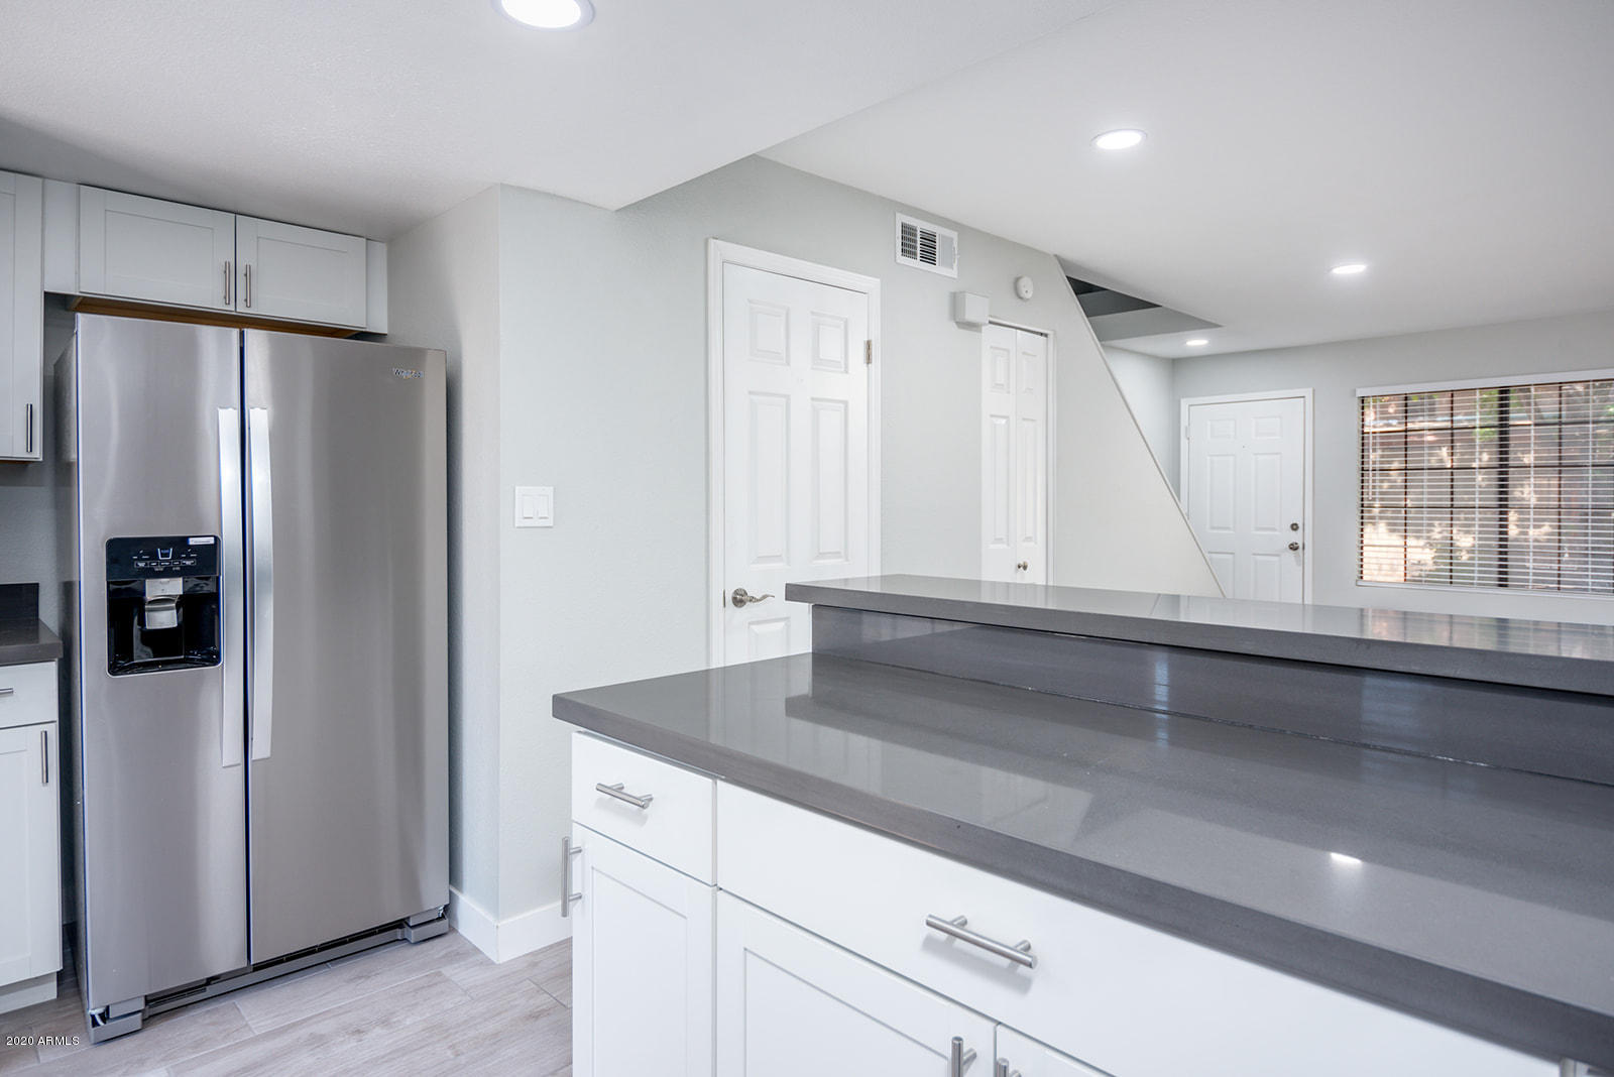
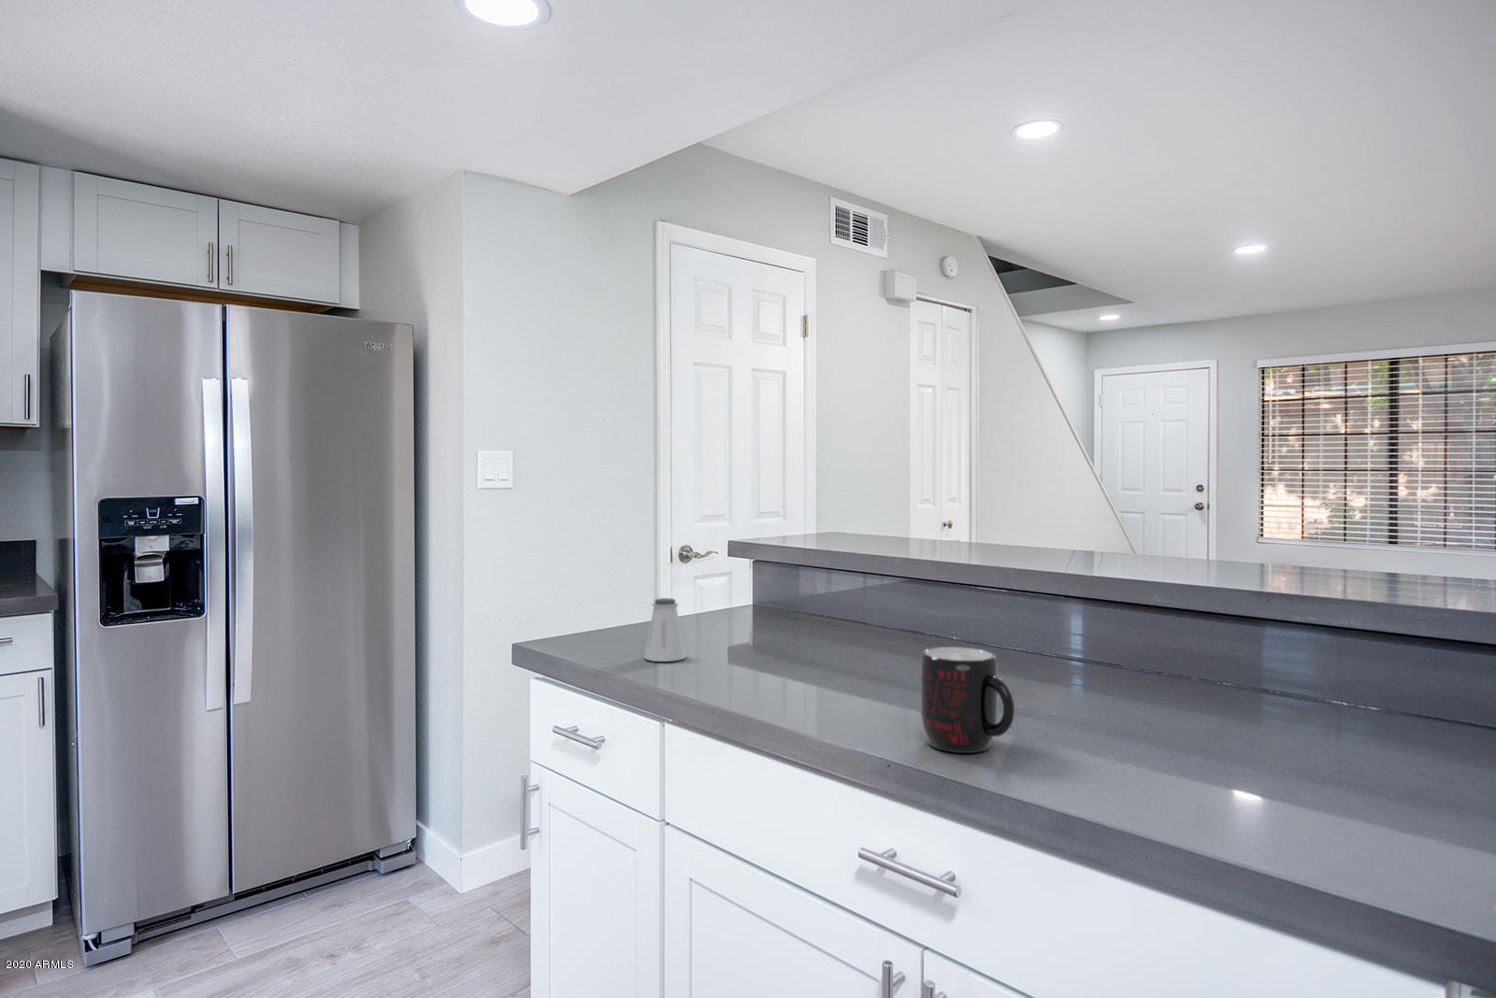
+ mug [919,646,1016,754]
+ saltshaker [643,597,687,663]
